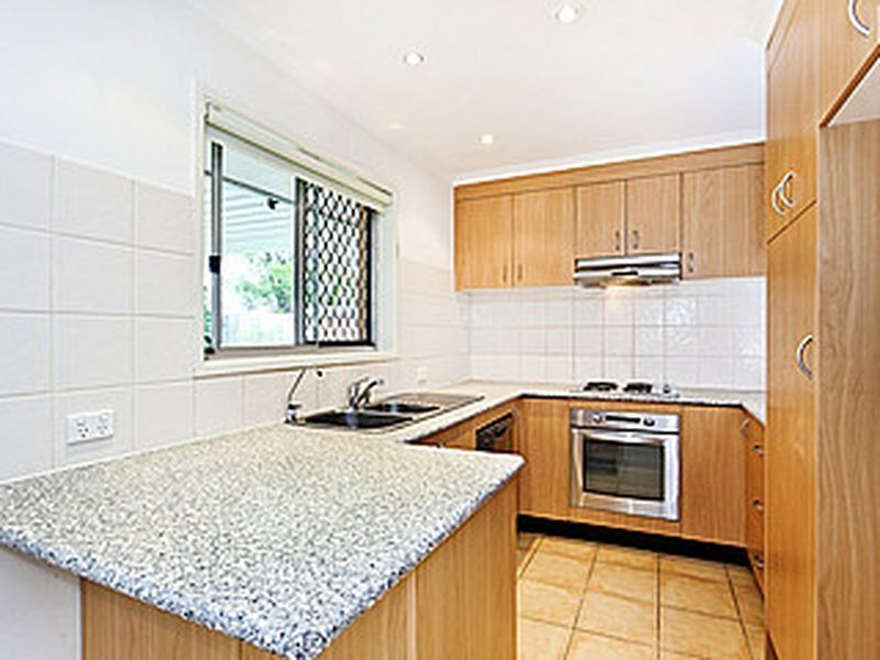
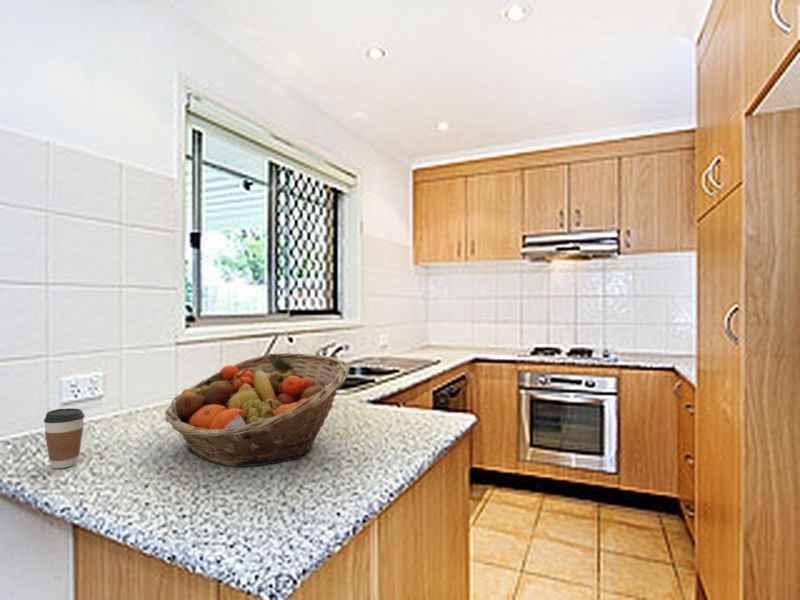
+ fruit basket [164,352,350,468]
+ coffee cup [43,407,86,469]
